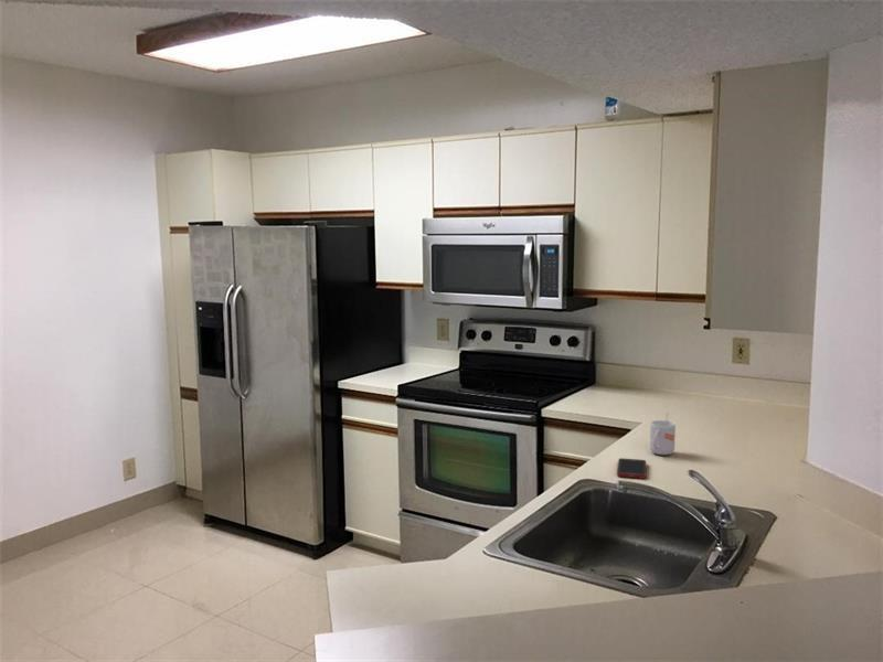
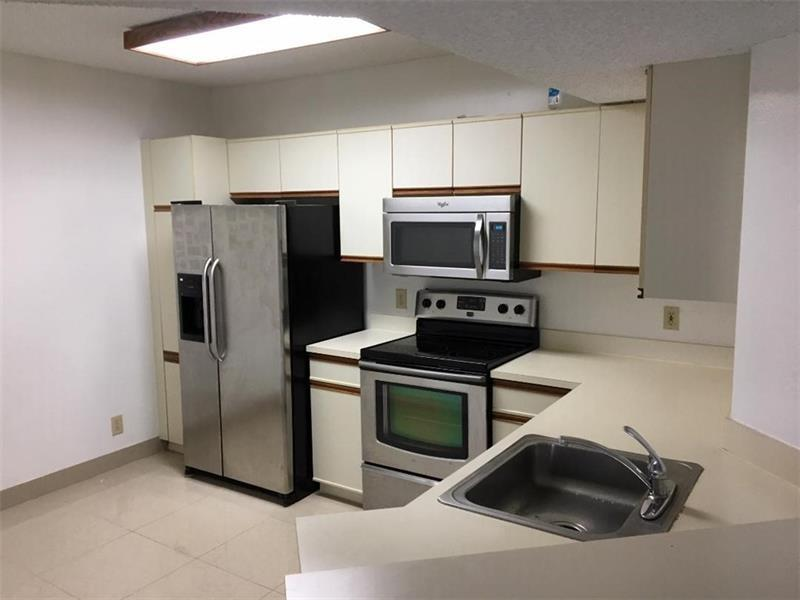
- mug [649,412,677,456]
- cell phone [616,457,647,480]
